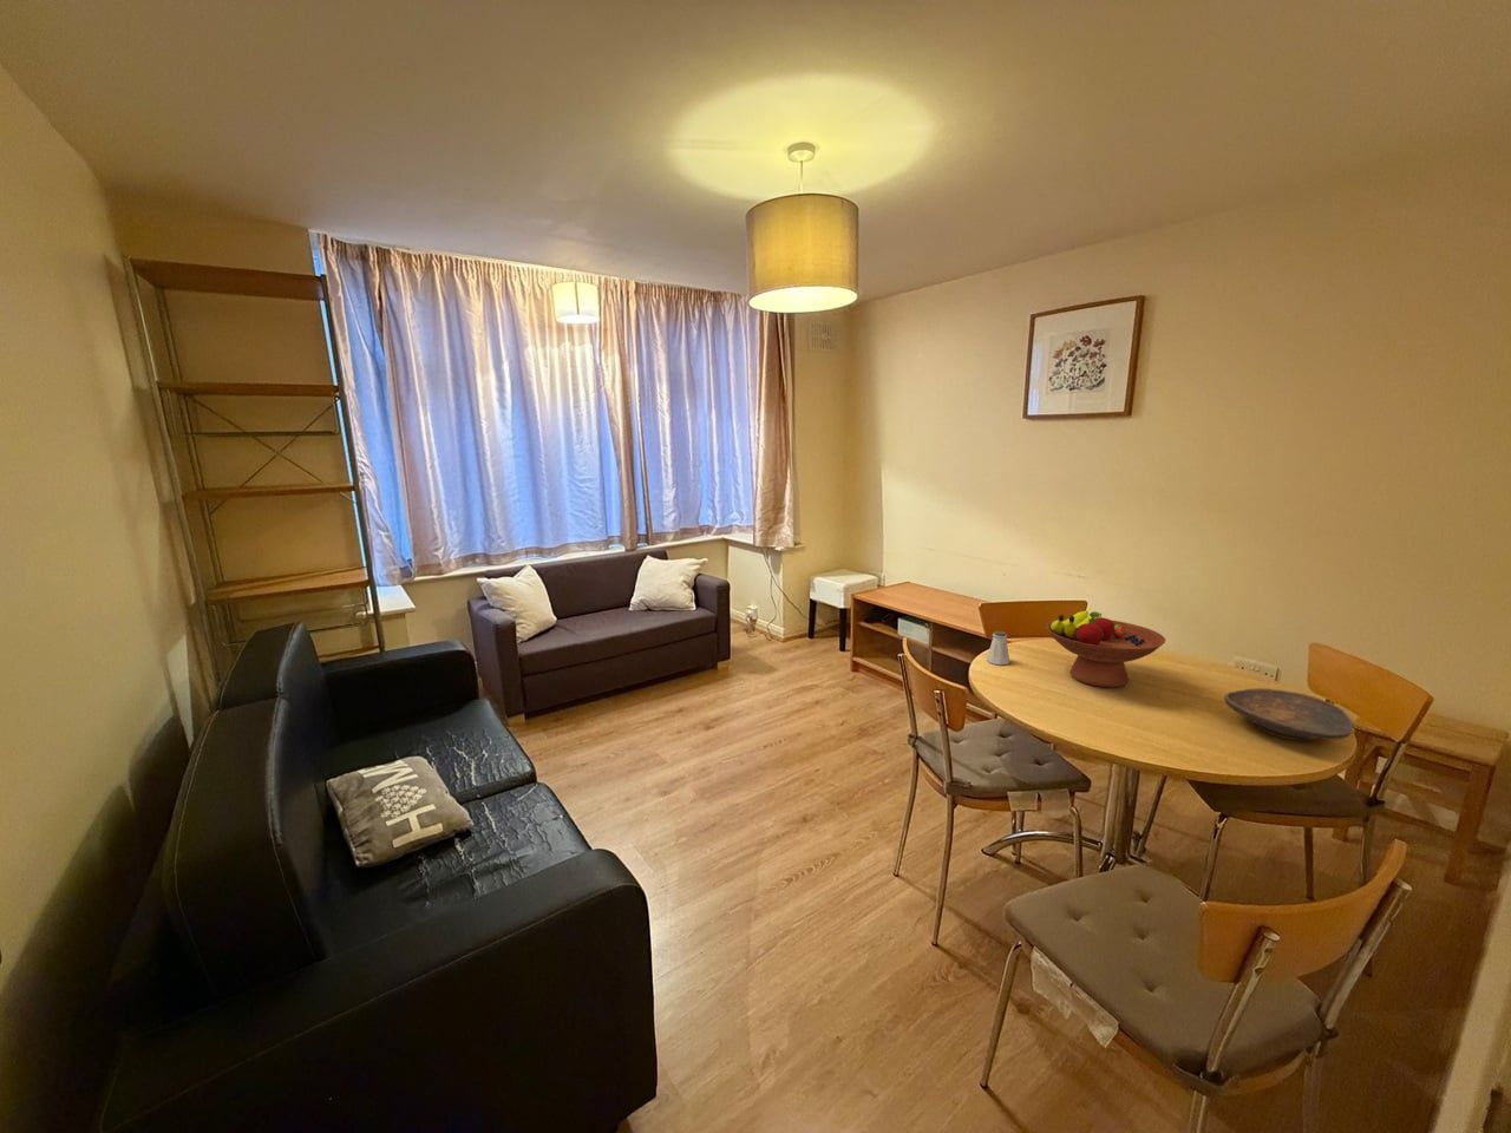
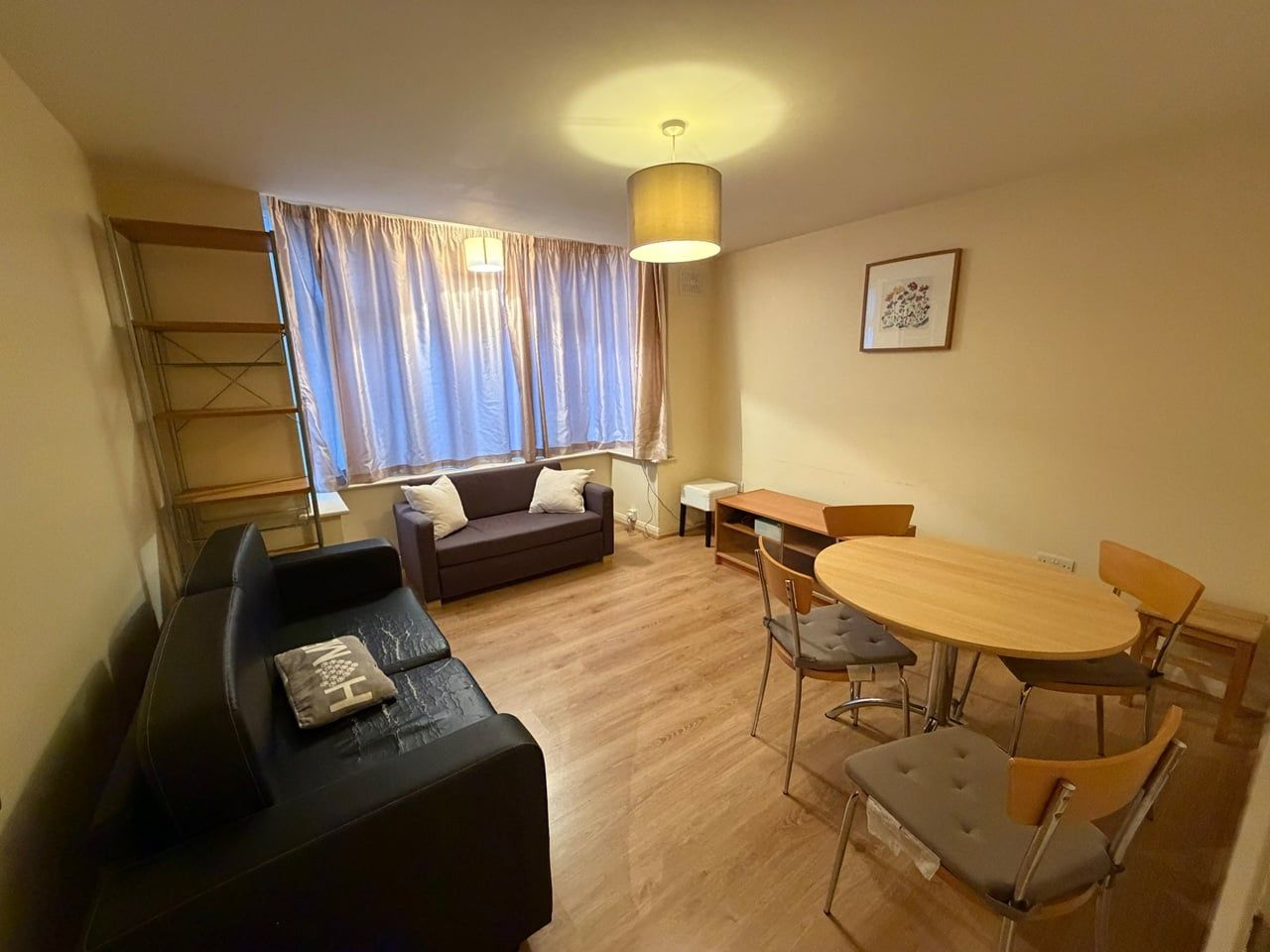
- saltshaker [985,631,1010,665]
- decorative bowl [1223,687,1355,743]
- fruit bowl [1045,611,1166,688]
